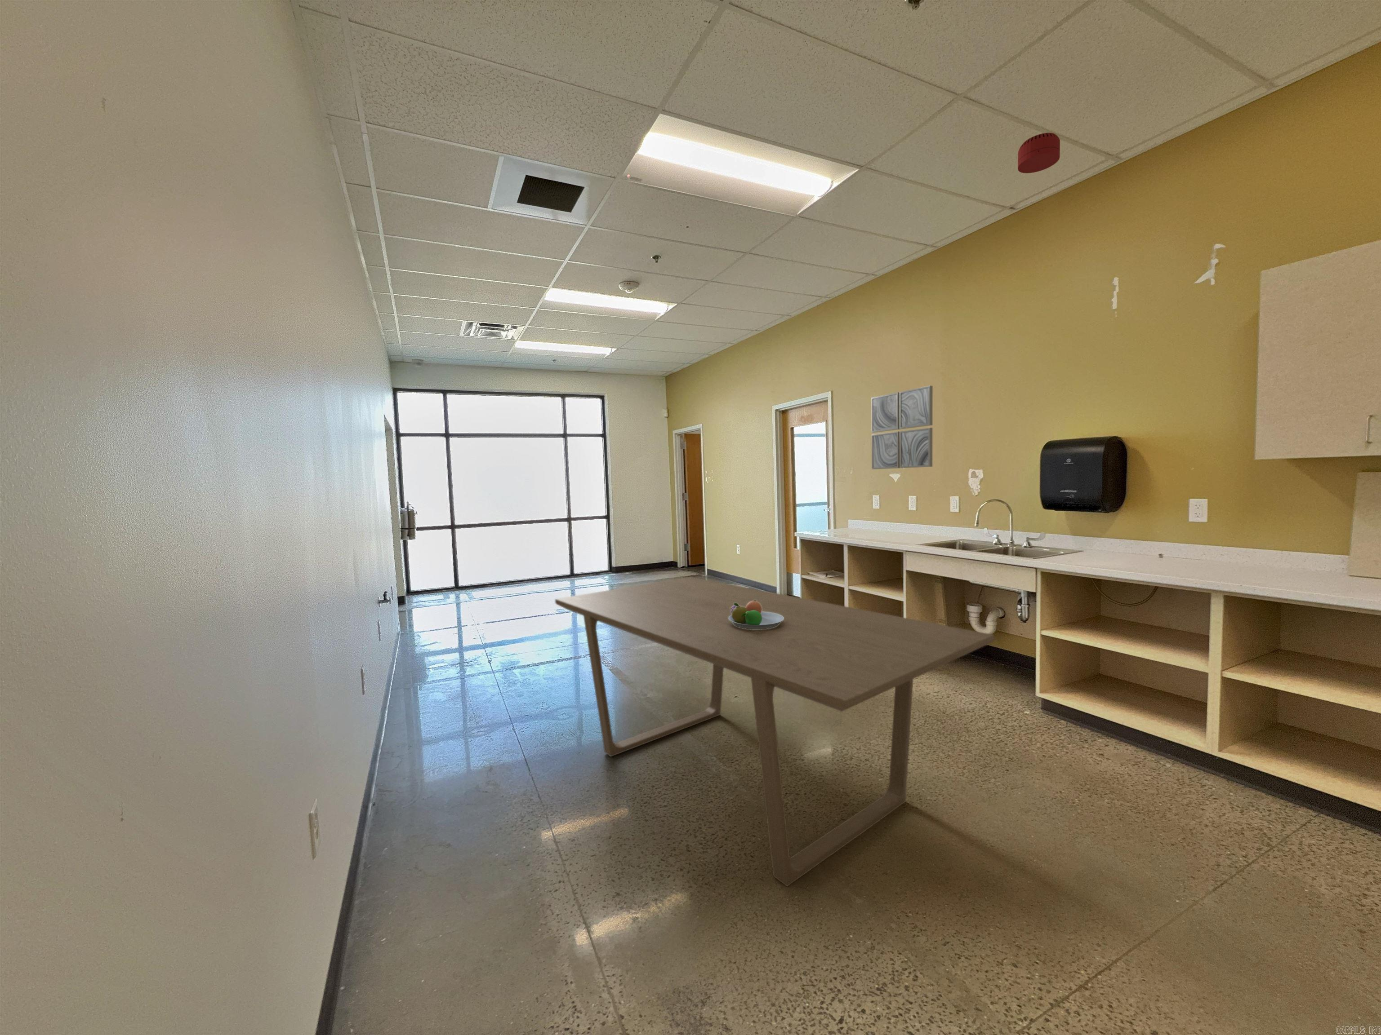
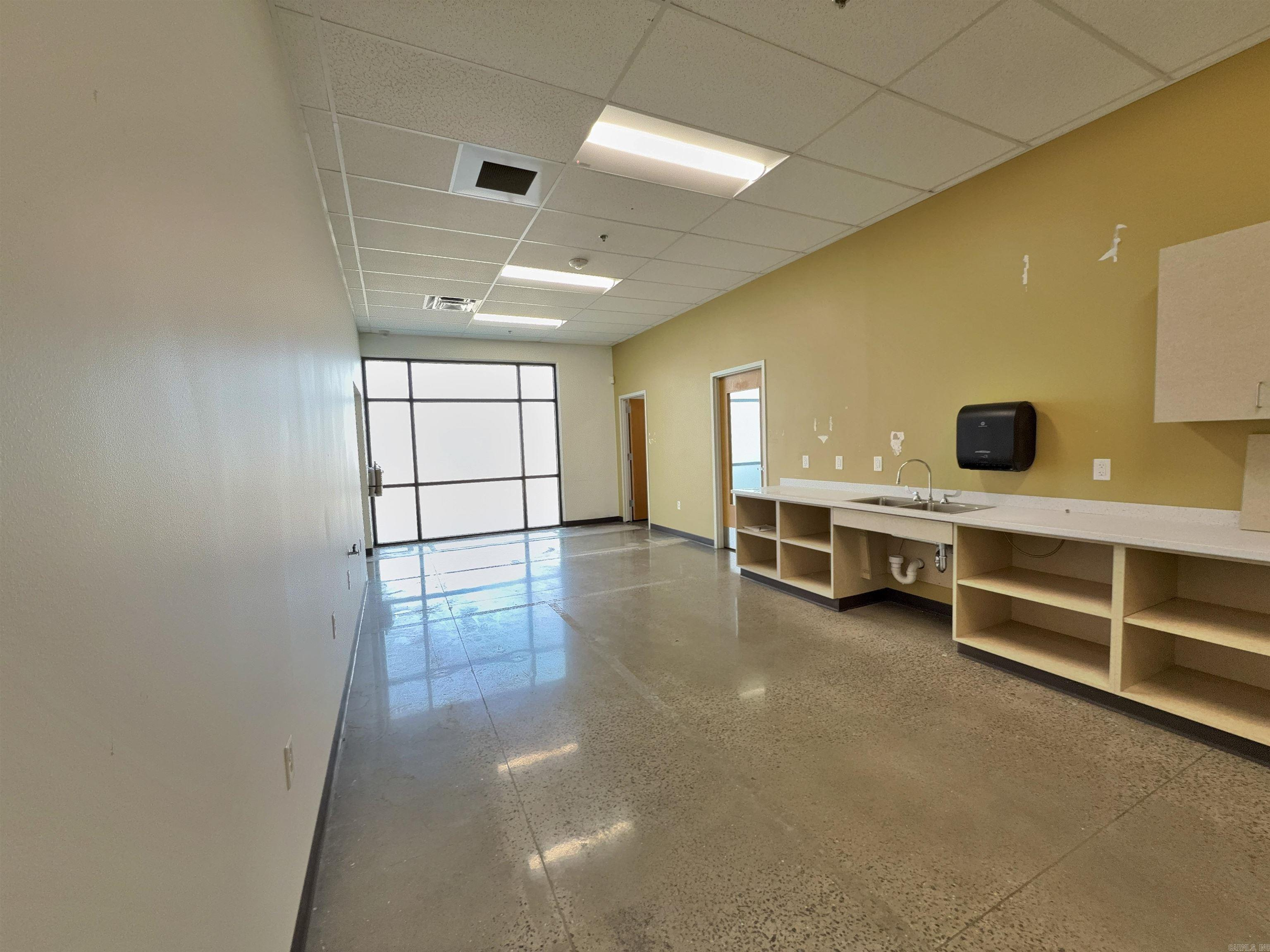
- smoke detector [1018,132,1060,174]
- wall art [871,385,933,470]
- dining table [555,576,995,887]
- fruit bowl [729,600,784,629]
